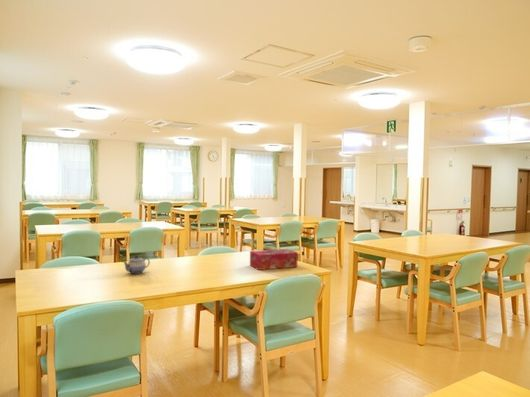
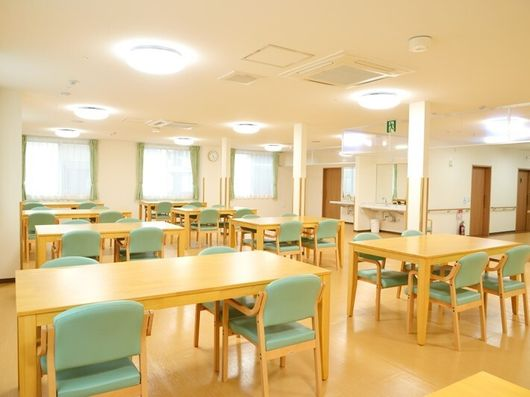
- tissue box [249,248,299,271]
- teapot [123,254,151,275]
